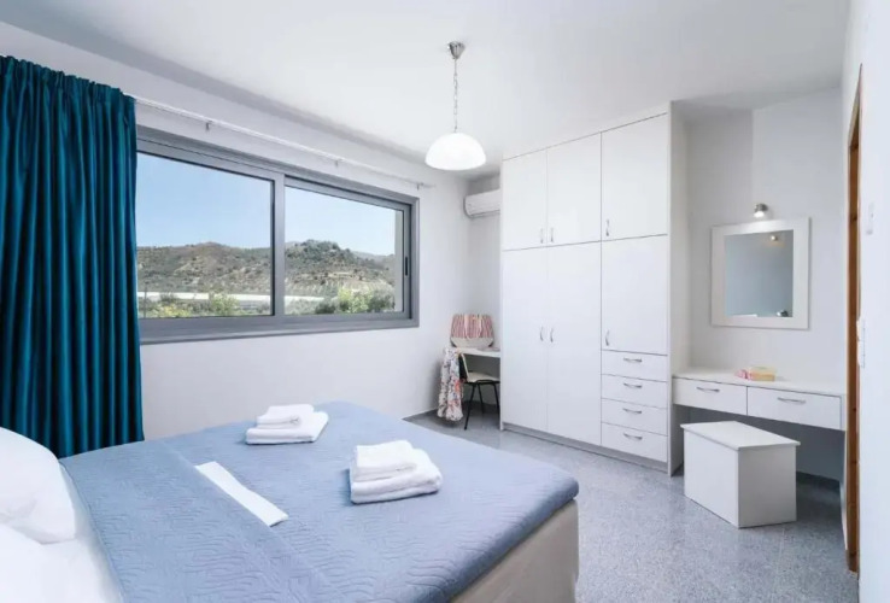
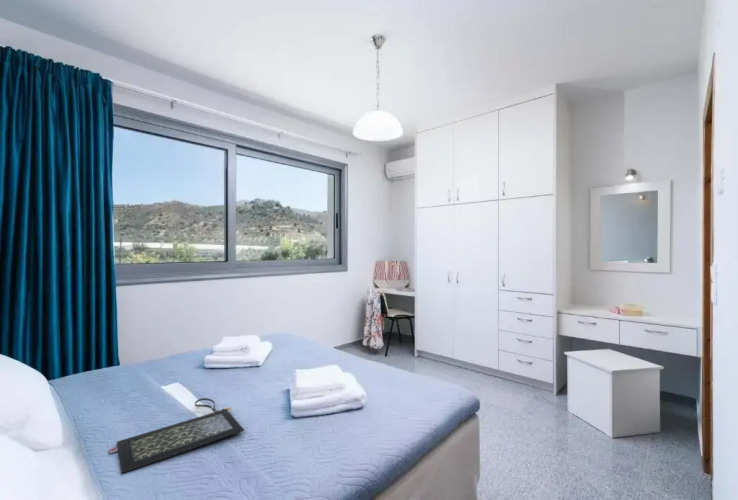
+ clutch bag [108,397,246,474]
